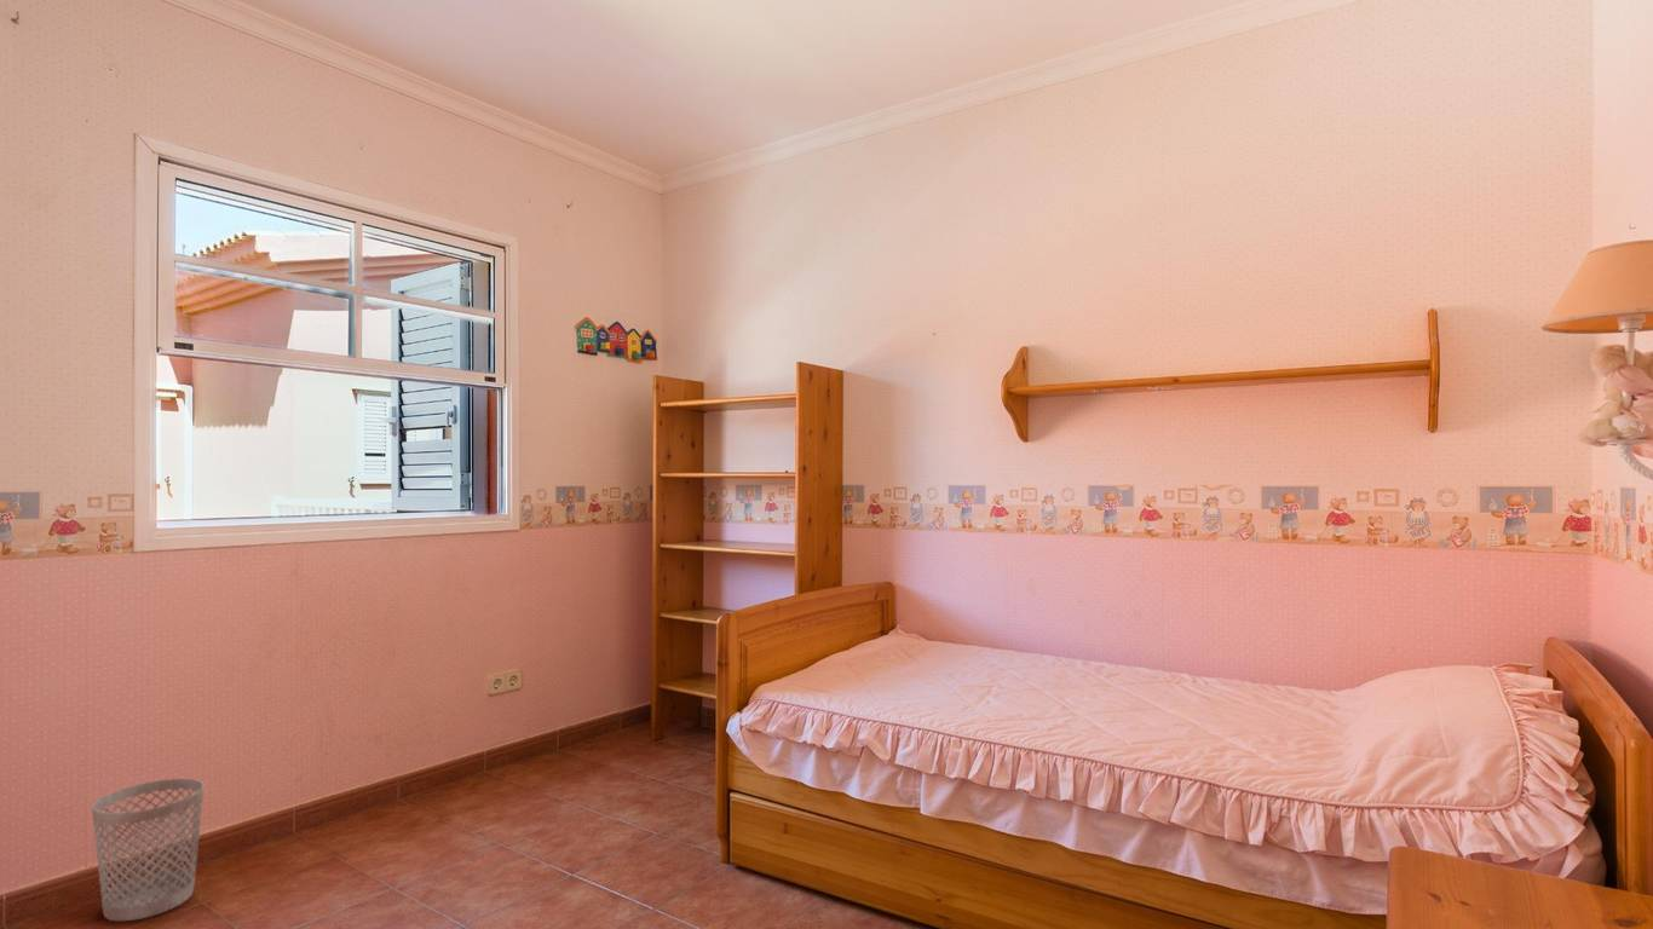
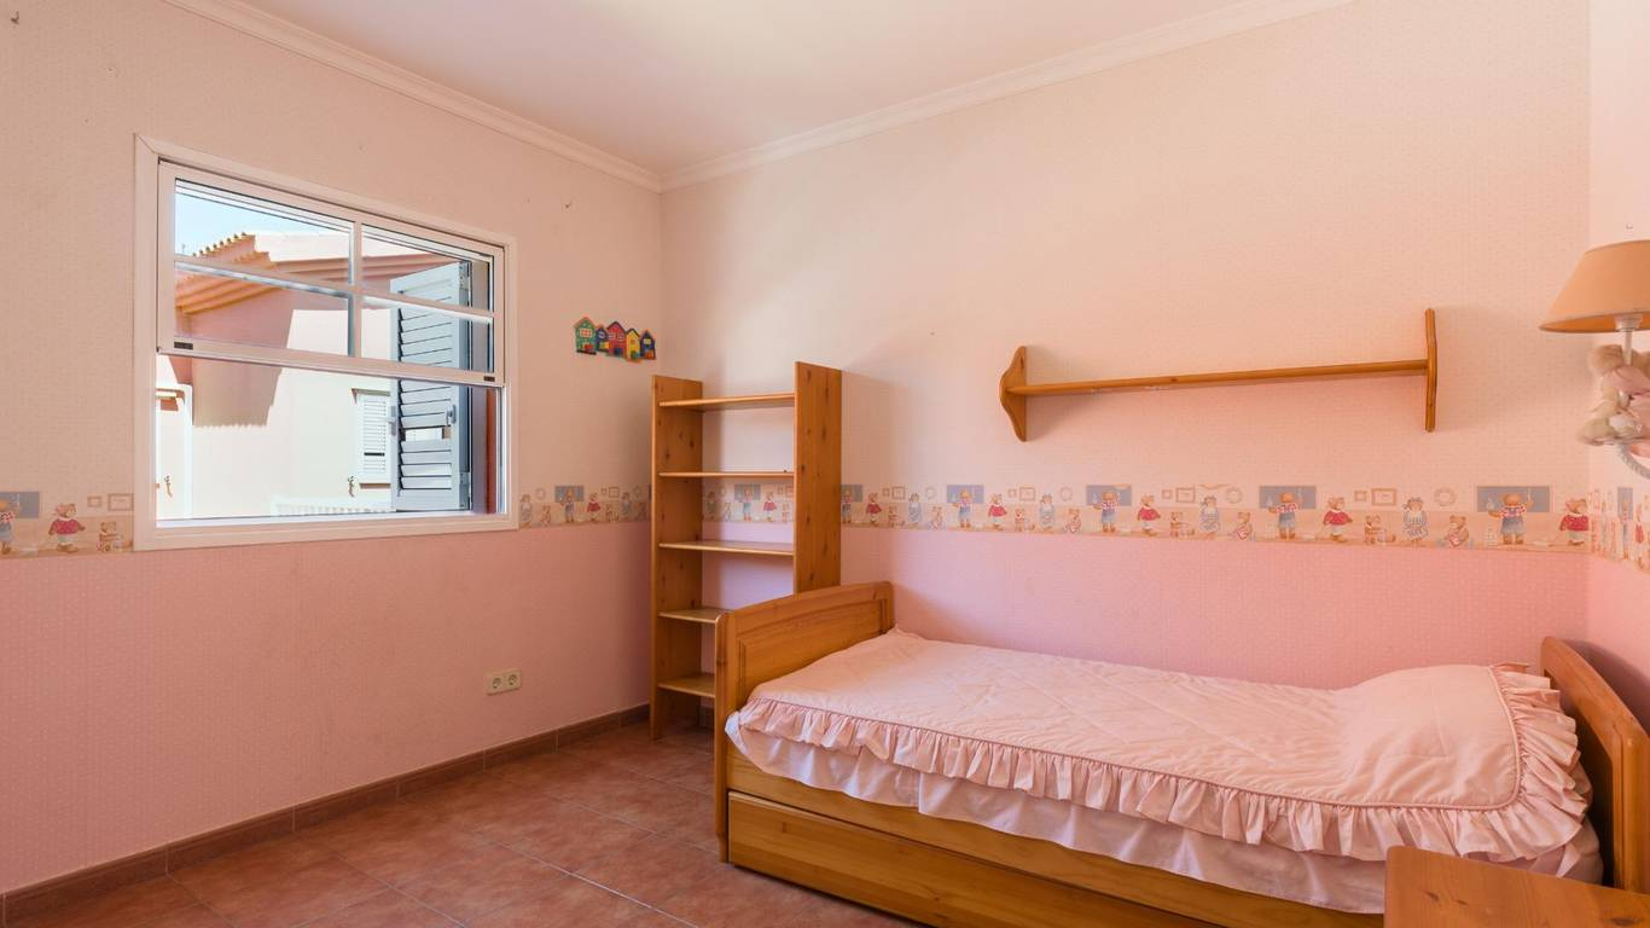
- wastebasket [91,778,206,923]
